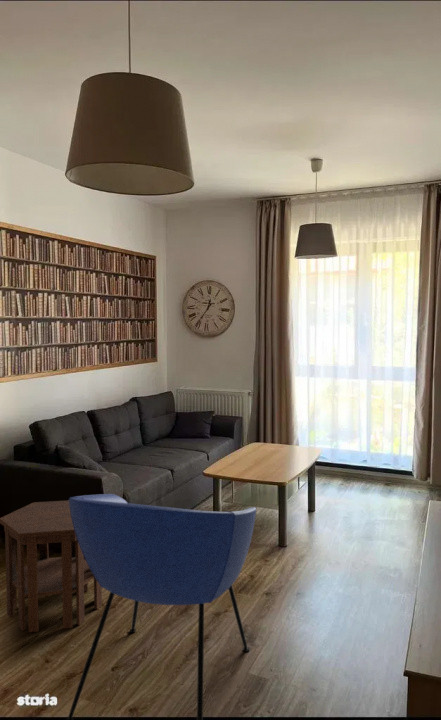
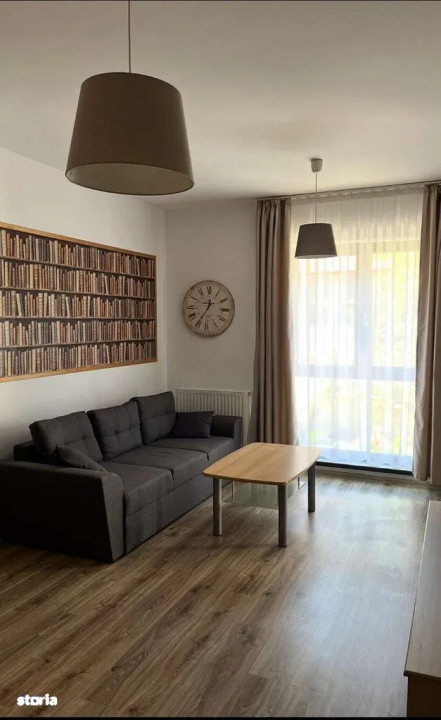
- armchair [64,493,257,720]
- side table [0,500,103,633]
